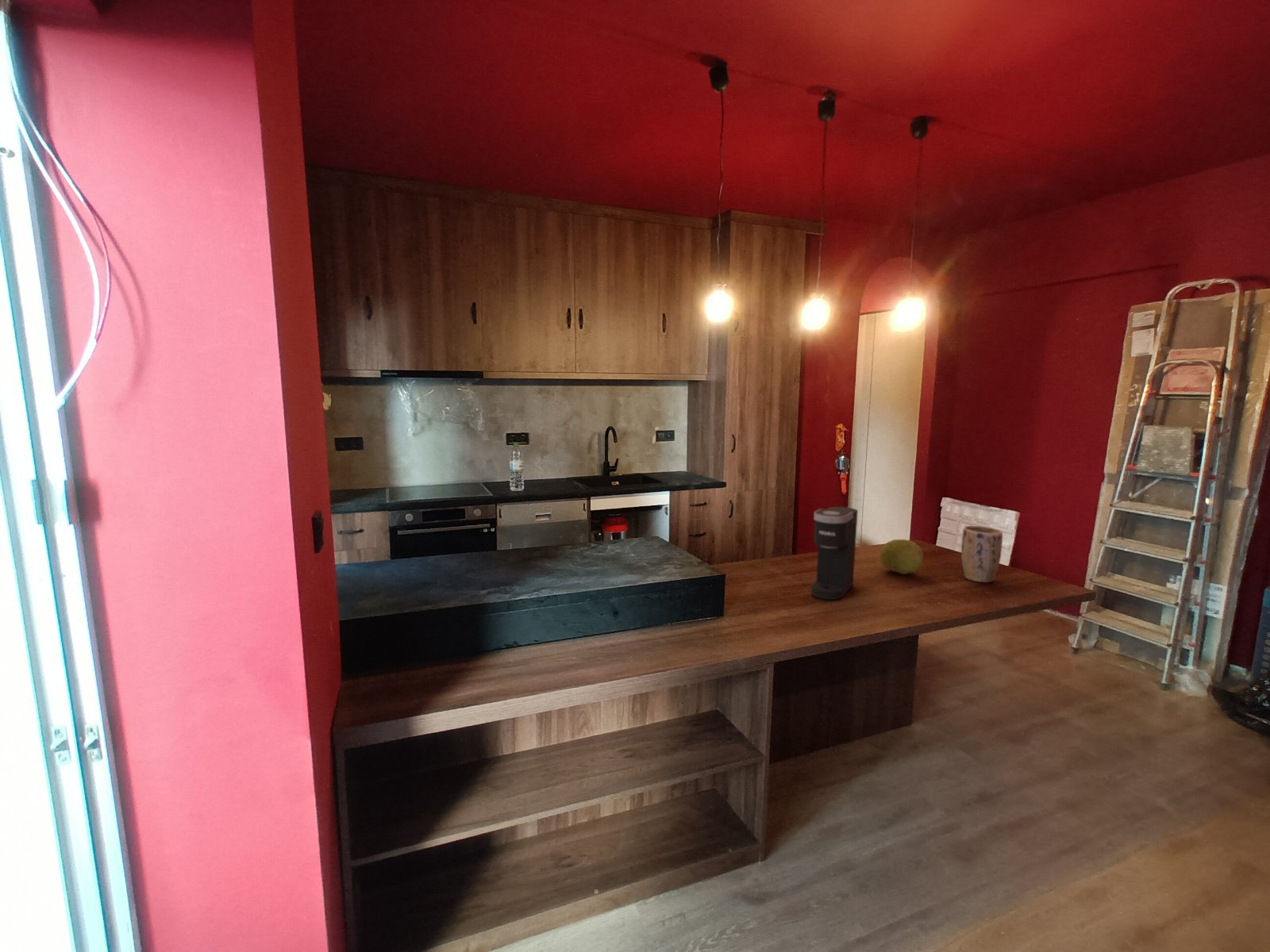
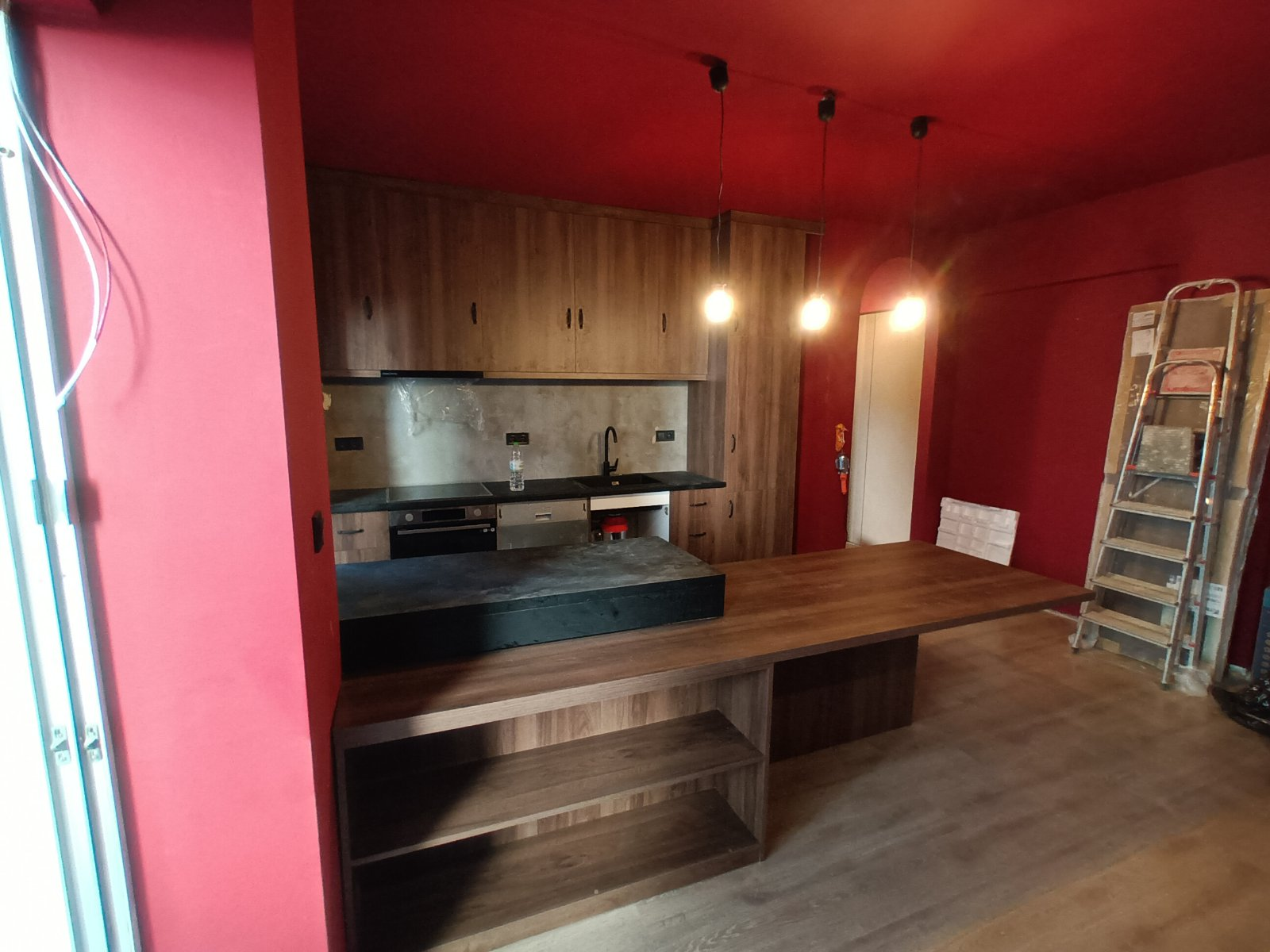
- fruit [879,539,924,575]
- plant pot [960,525,1003,583]
- coffee maker [810,506,859,601]
